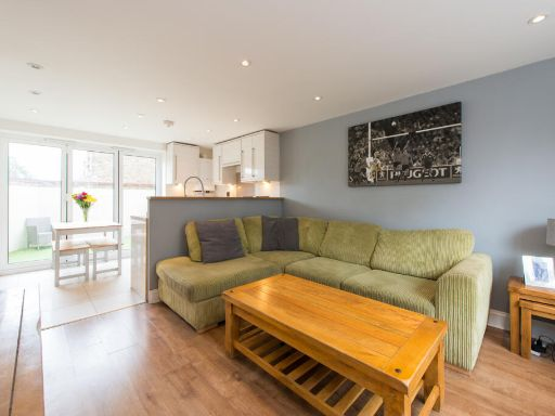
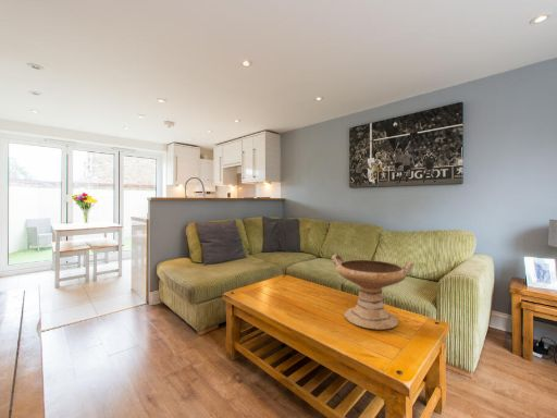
+ decorative bowl [331,254,416,331]
